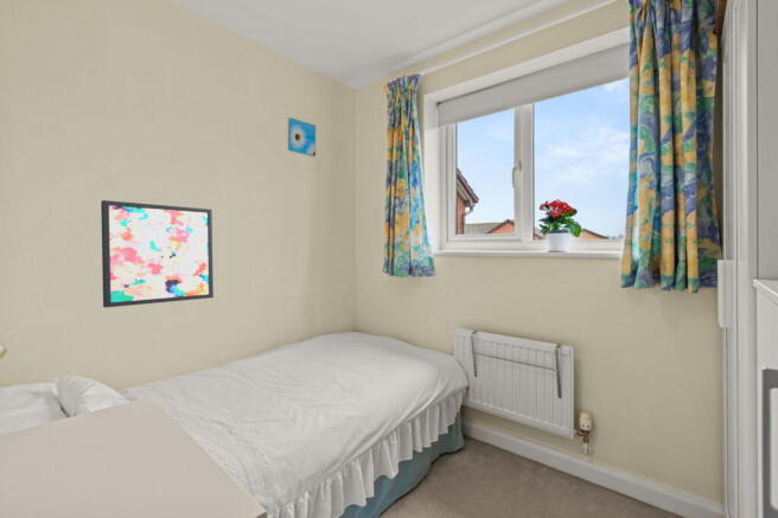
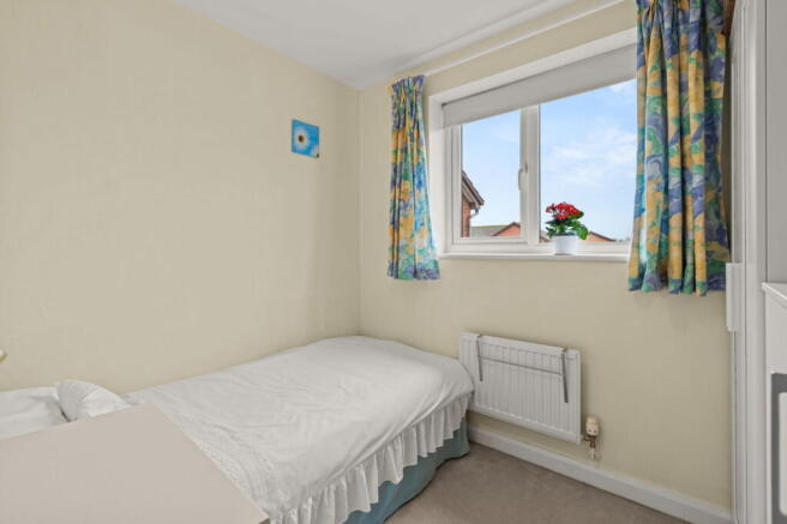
- wall art [100,199,215,308]
